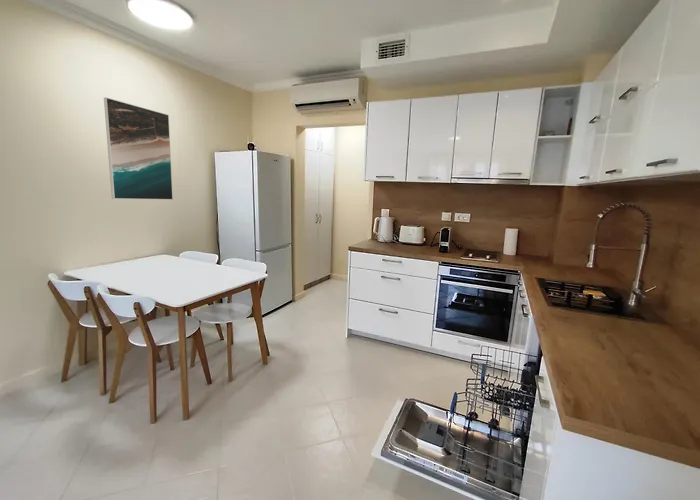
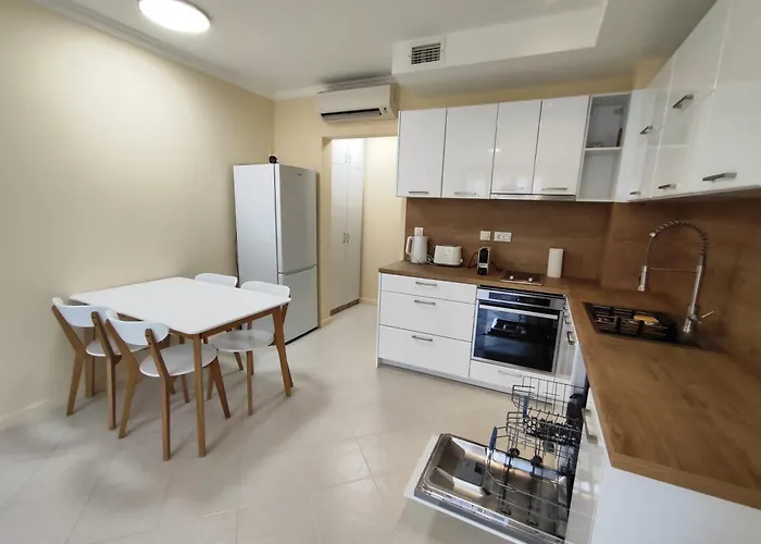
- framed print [103,97,174,201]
